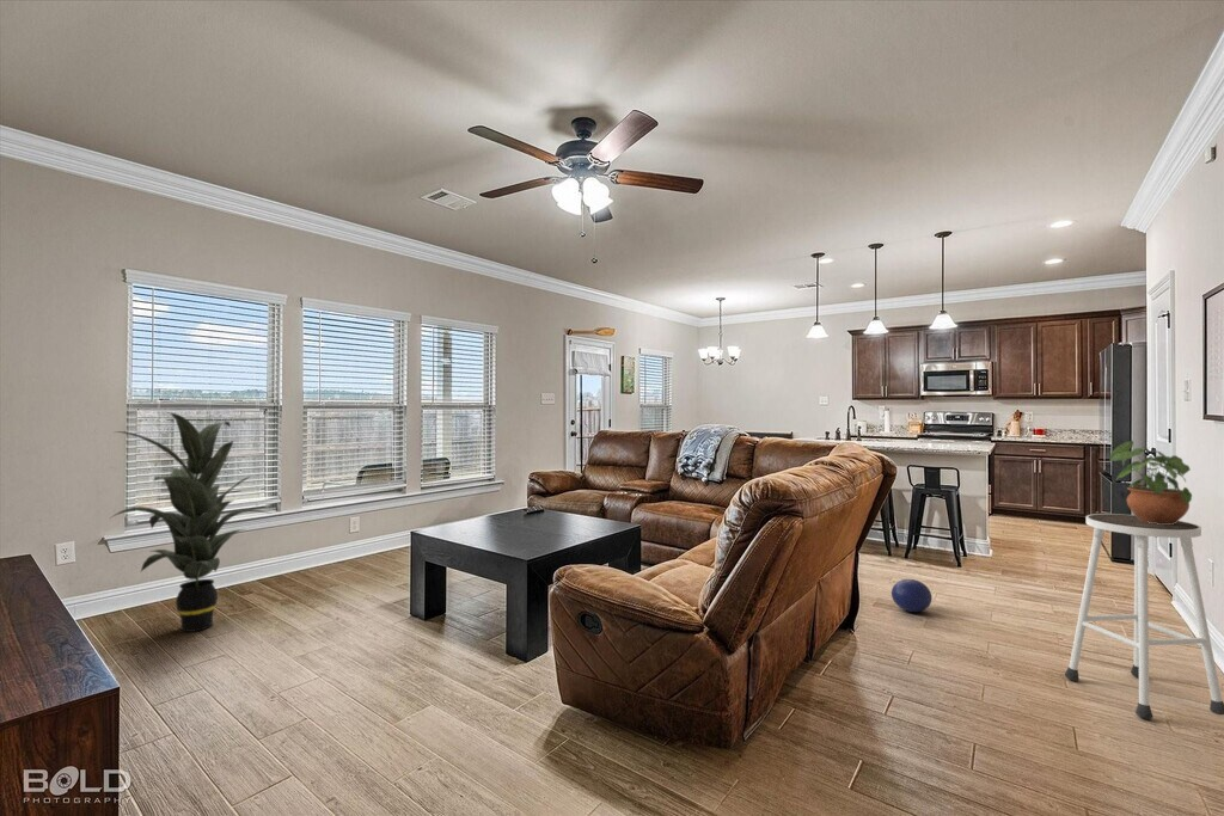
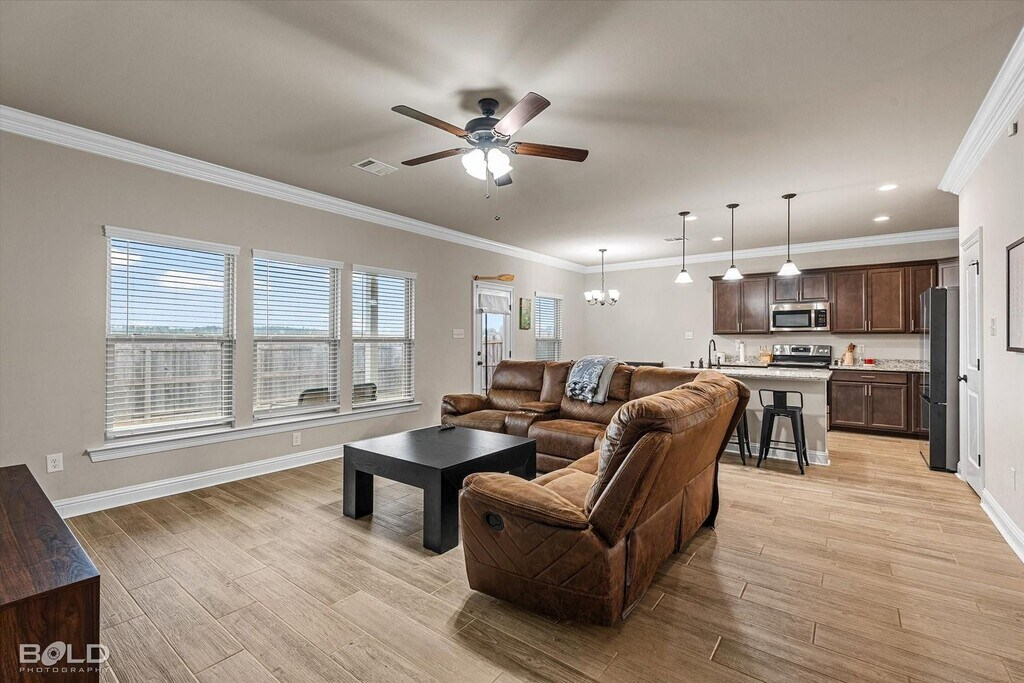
- ball [891,578,932,613]
- potted plant [1108,440,1193,524]
- indoor plant [110,411,274,633]
- stool [1064,513,1224,720]
